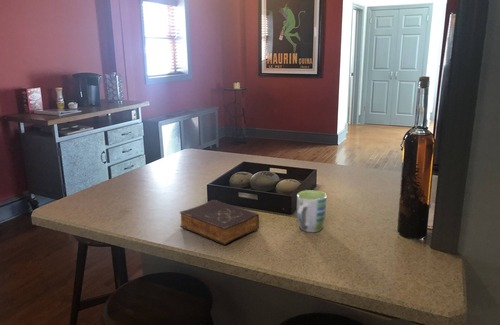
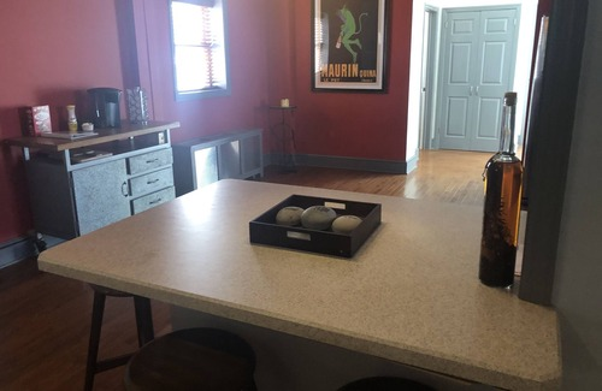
- book [179,199,260,246]
- mug [296,189,328,233]
